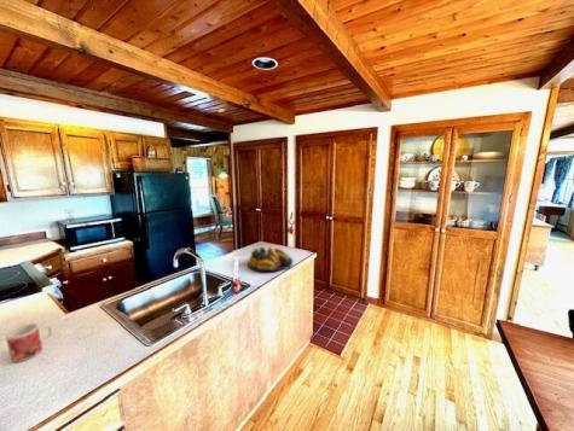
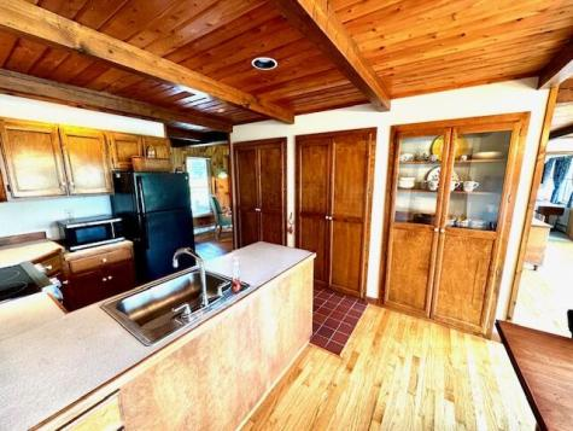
- mug [5,322,53,363]
- fruit bowl [247,245,294,273]
